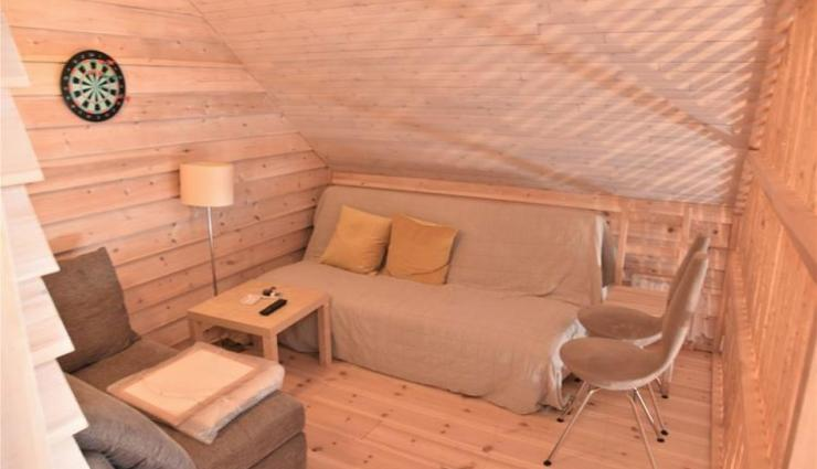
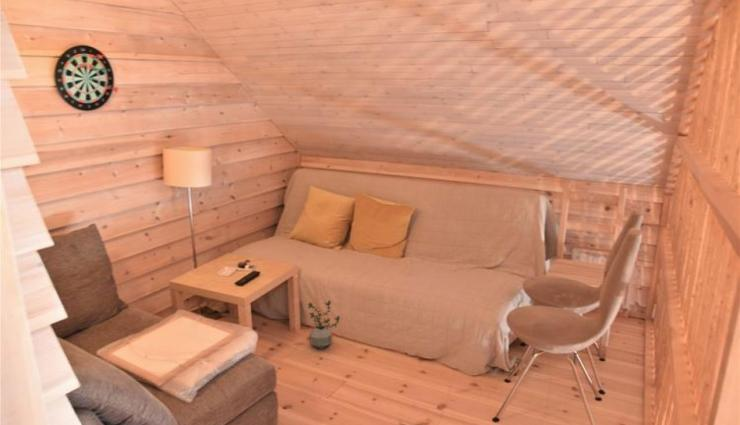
+ potted plant [306,299,341,350]
